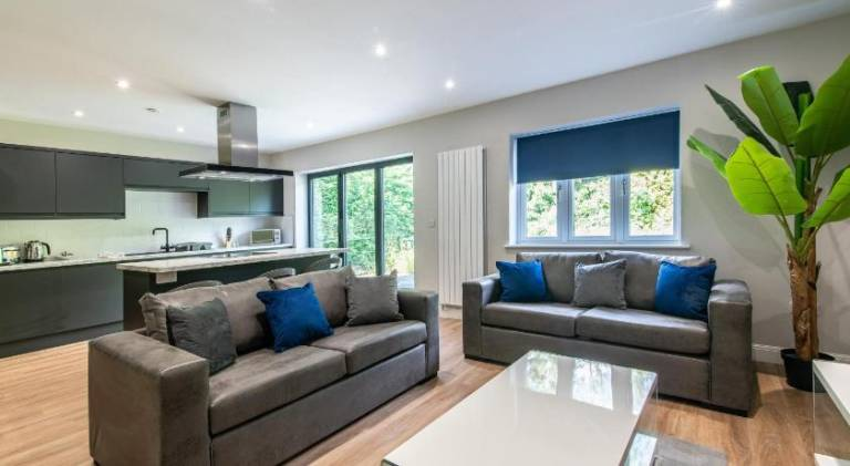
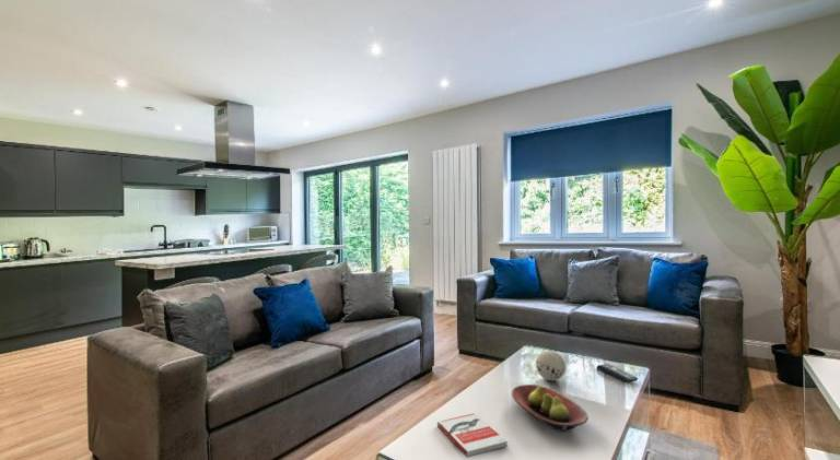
+ book [436,412,509,458]
+ remote control [595,363,640,384]
+ decorative ball [535,350,567,382]
+ fruit bowl [511,384,590,433]
